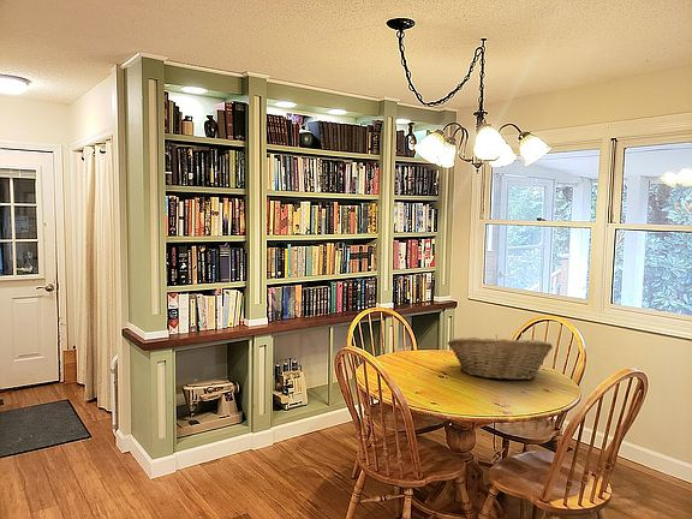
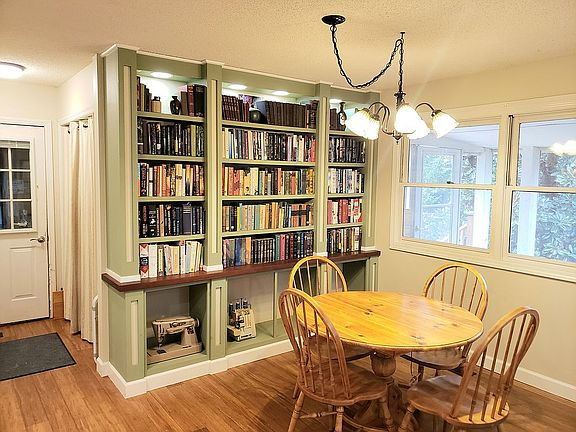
- fruit basket [447,334,554,381]
